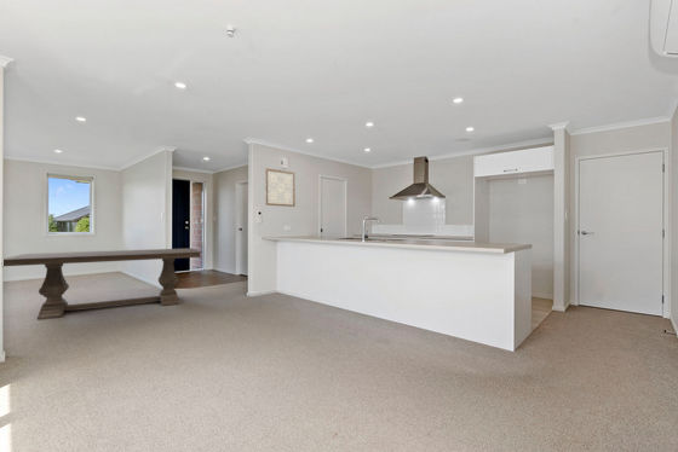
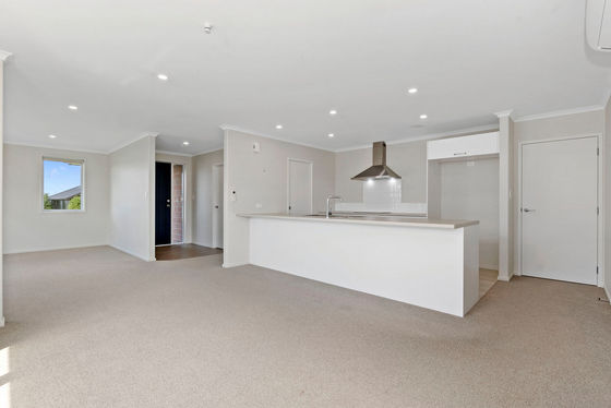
- dining table [2,247,202,320]
- wall art [264,167,297,208]
